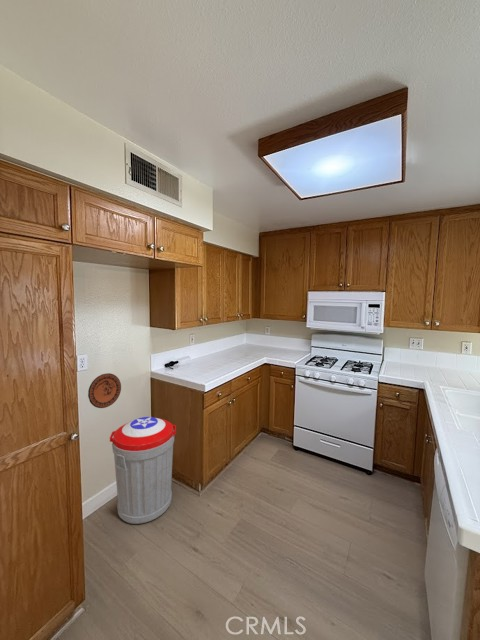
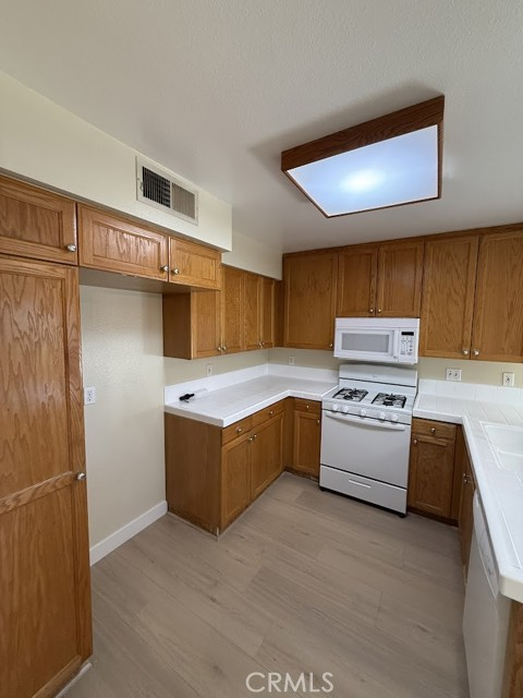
- decorative plate [87,372,122,409]
- trash can [109,416,177,525]
